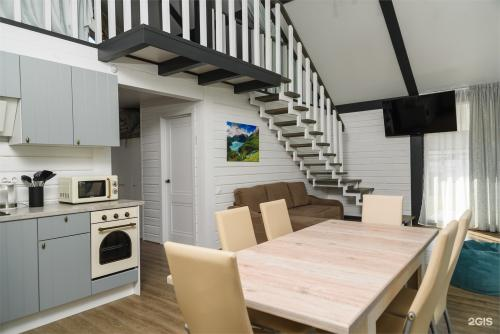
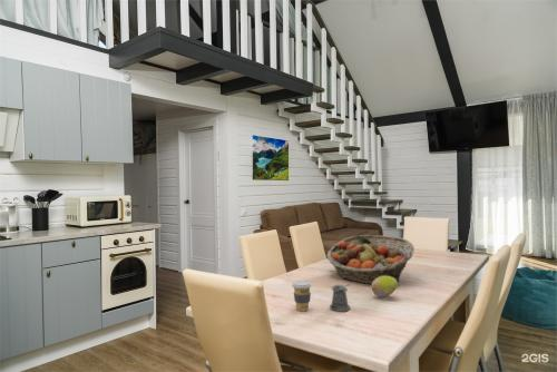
+ fruit [370,276,399,298]
+ fruit basket [325,234,416,285]
+ coffee cup [291,280,313,312]
+ pepper shaker [329,283,351,313]
